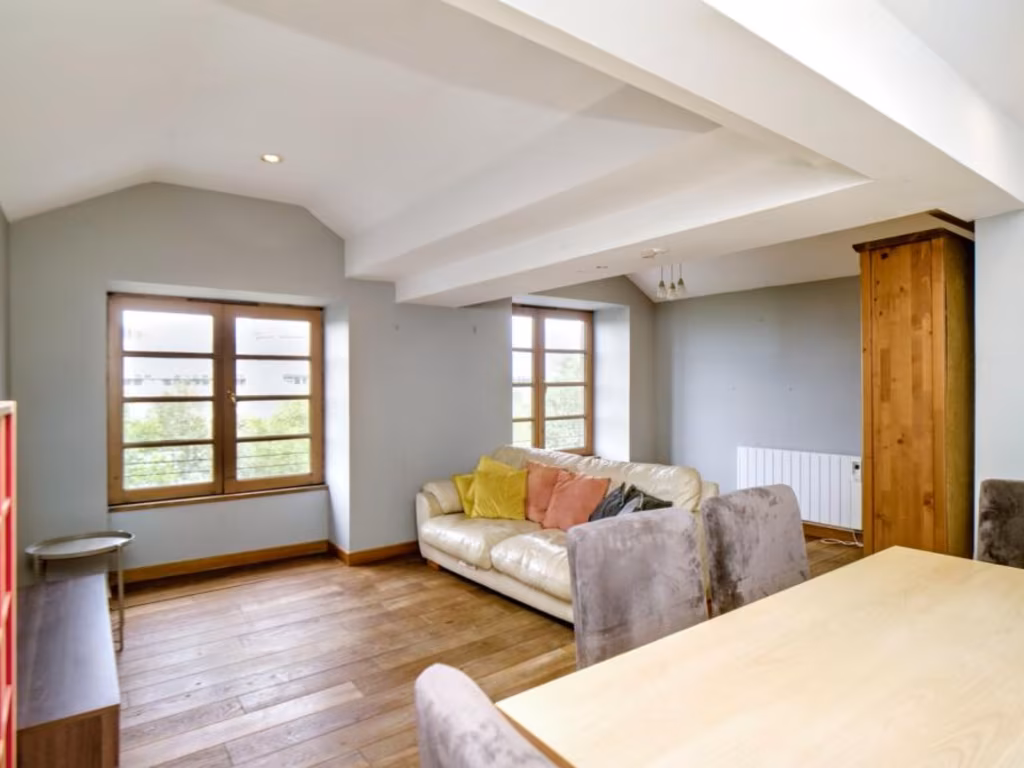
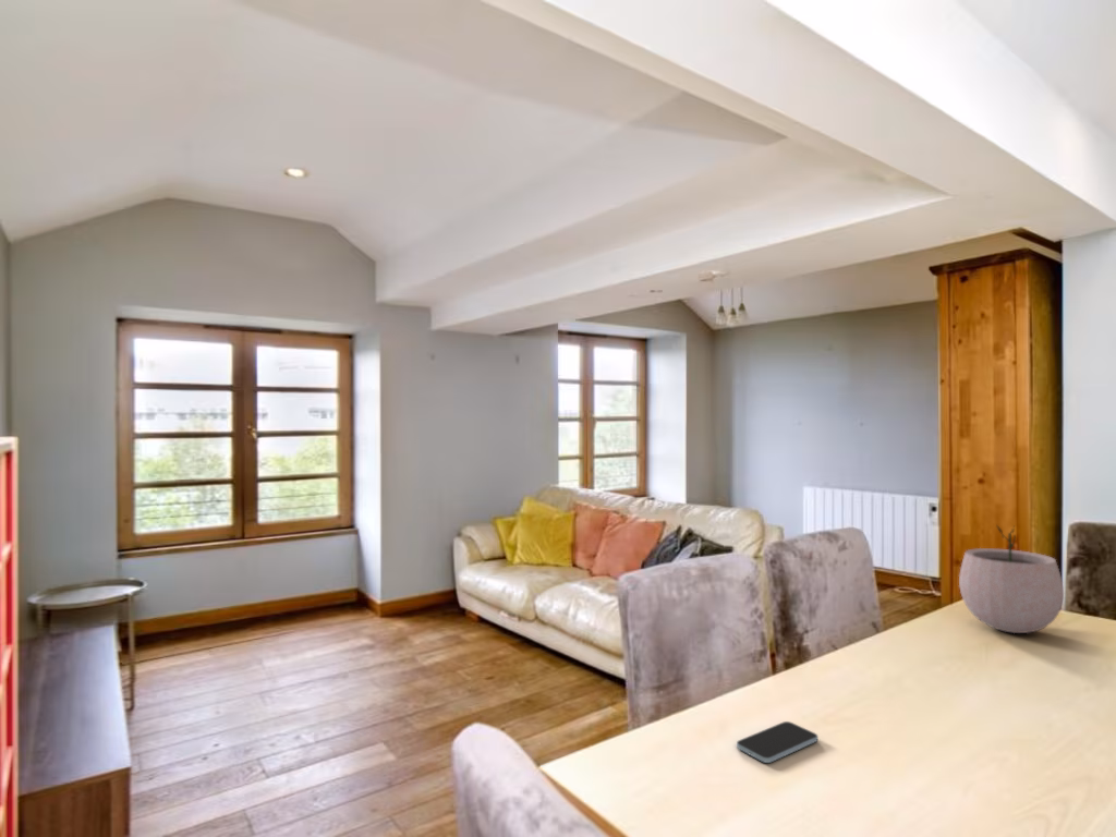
+ plant pot [958,523,1065,634]
+ smartphone [736,720,818,764]
